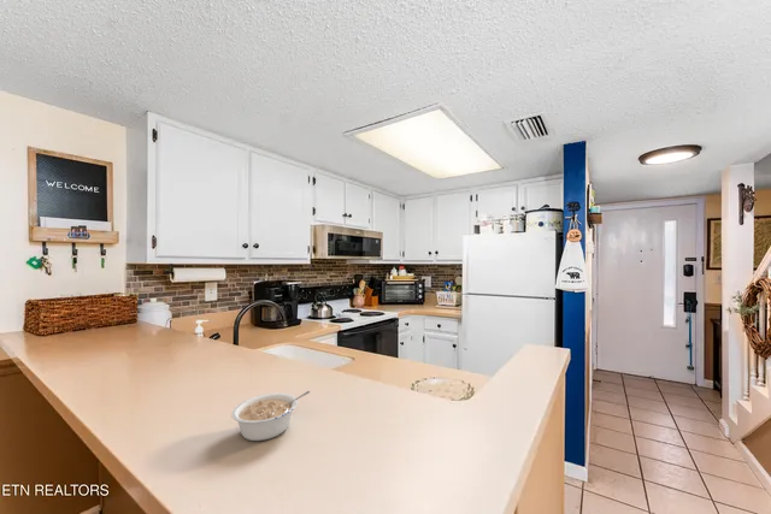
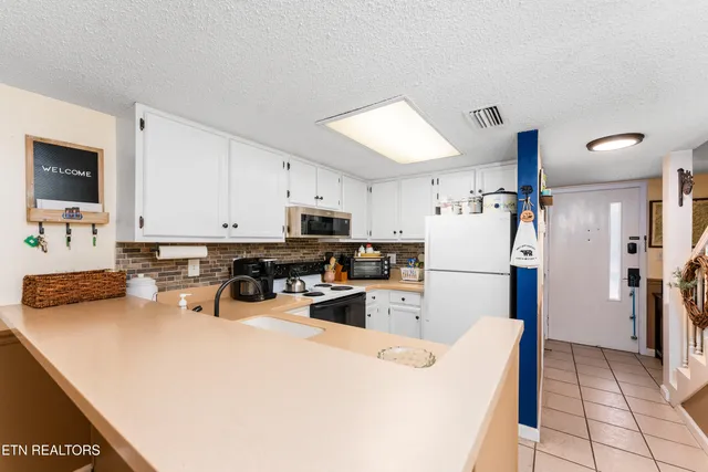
- legume [230,390,311,442]
